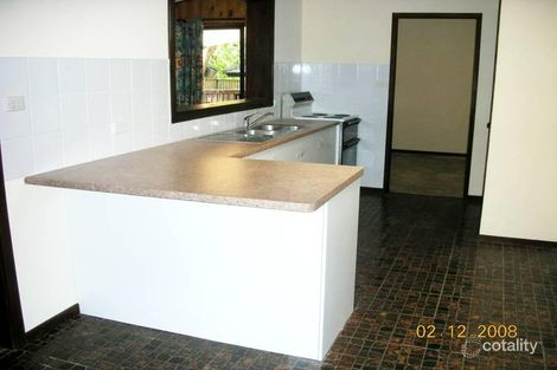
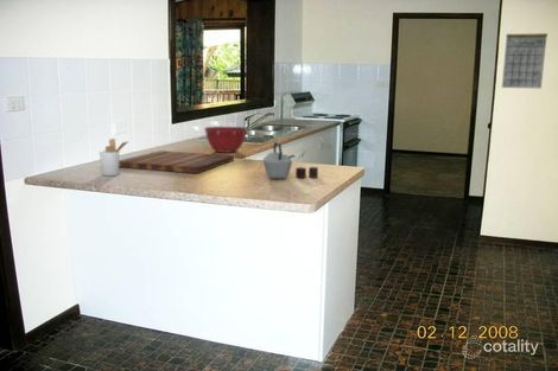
+ utensil holder [99,137,131,177]
+ cutting board [119,149,235,174]
+ kettle [262,140,319,180]
+ calendar [501,28,549,90]
+ mixing bowl [203,126,248,154]
